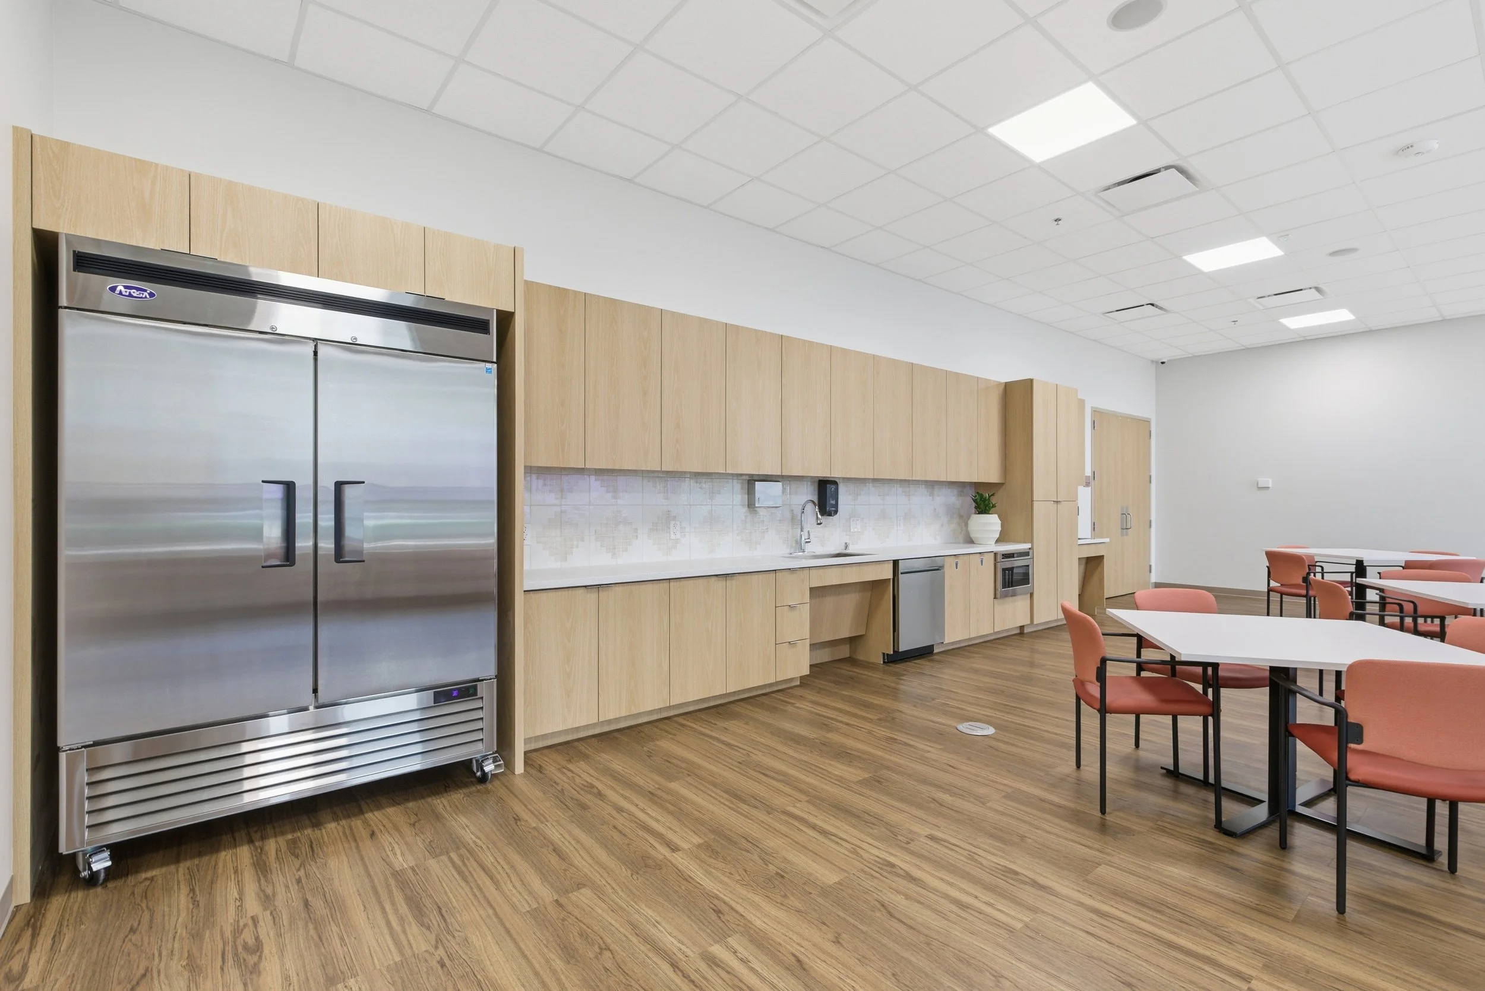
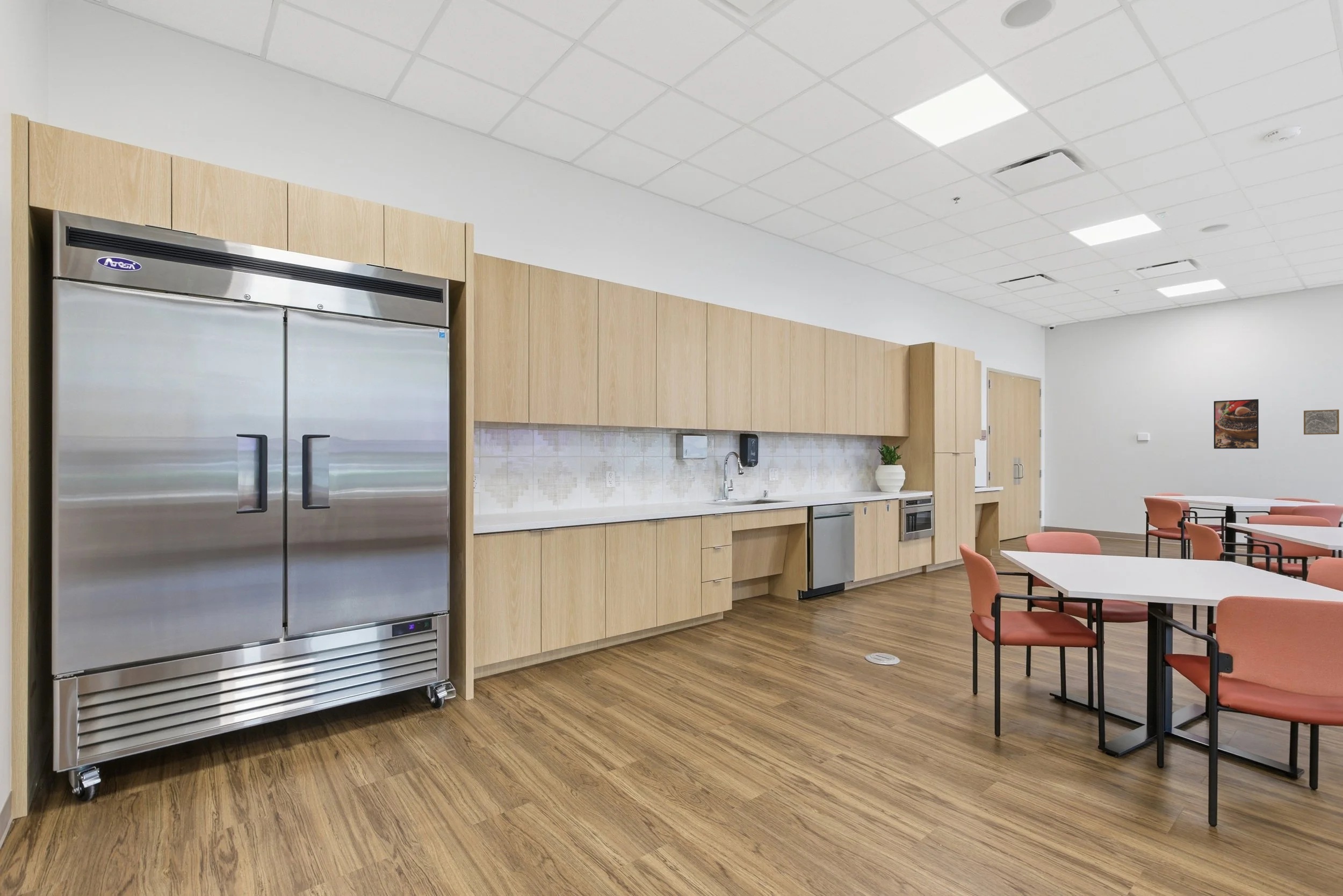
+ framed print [1214,399,1259,449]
+ wall art [1303,409,1340,435]
